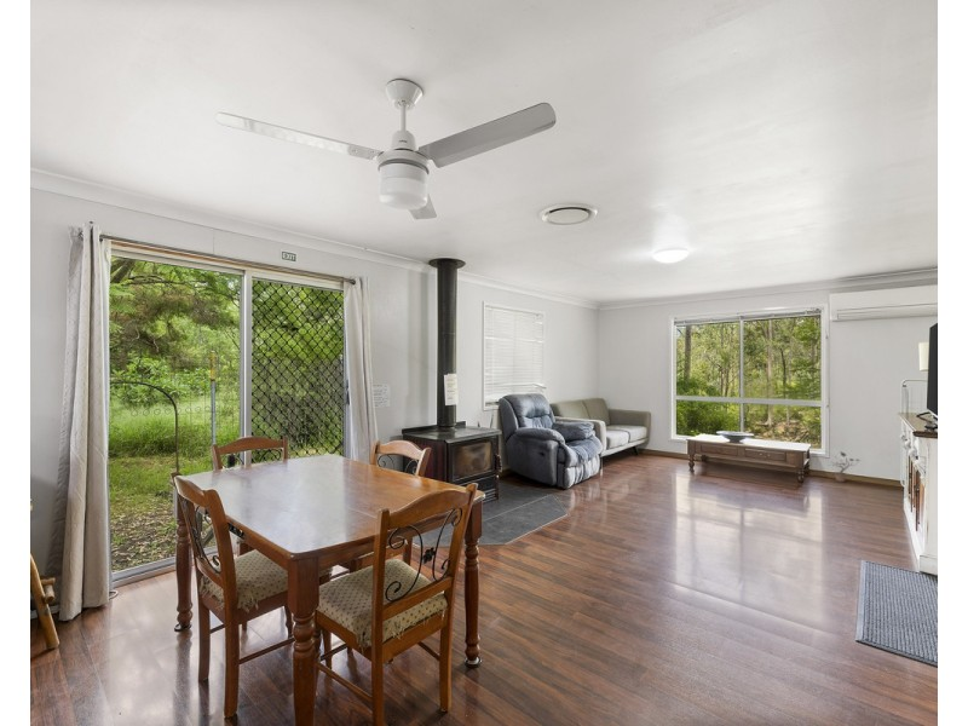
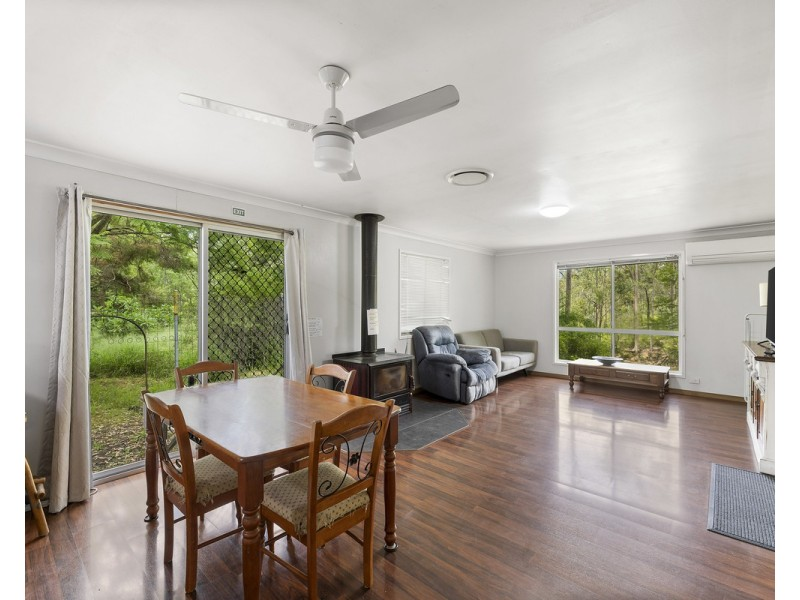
- potted plant [829,451,860,483]
